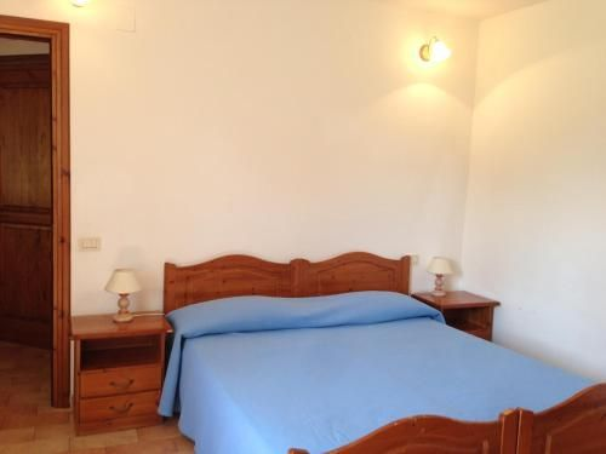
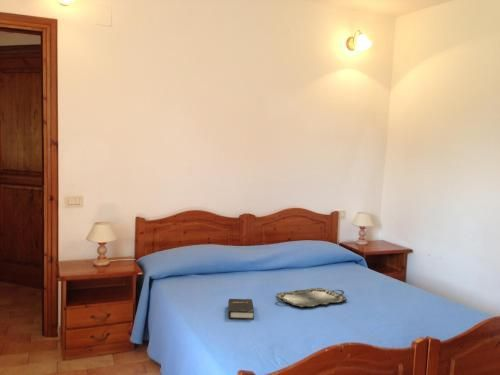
+ serving tray [275,287,348,308]
+ hardback book [227,298,255,321]
